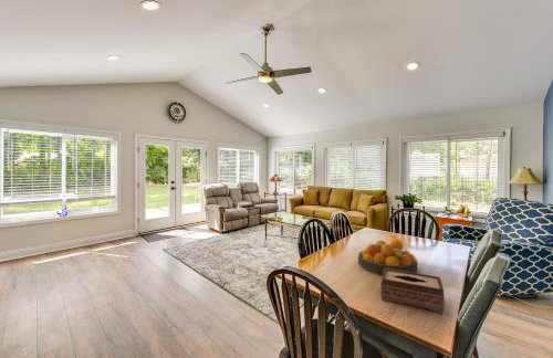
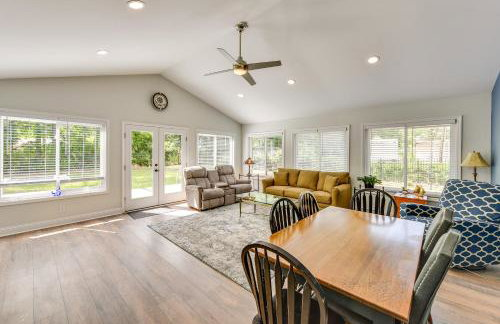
- tissue box [379,268,446,314]
- fruit bowl [357,238,419,275]
